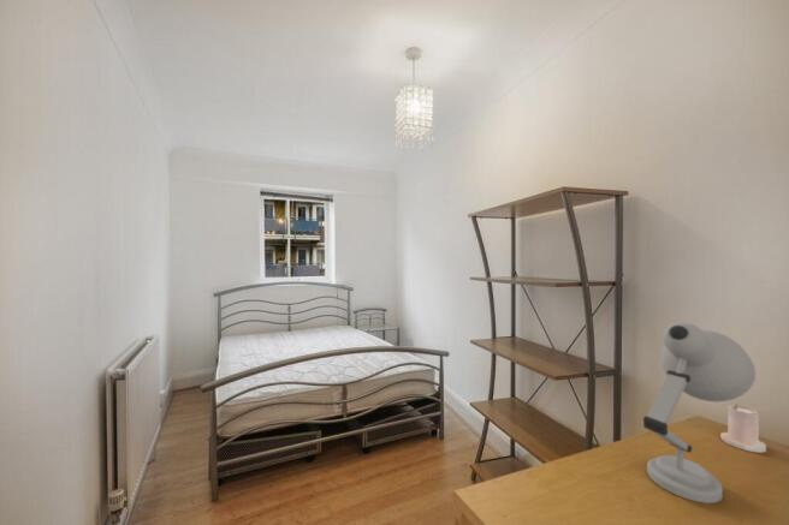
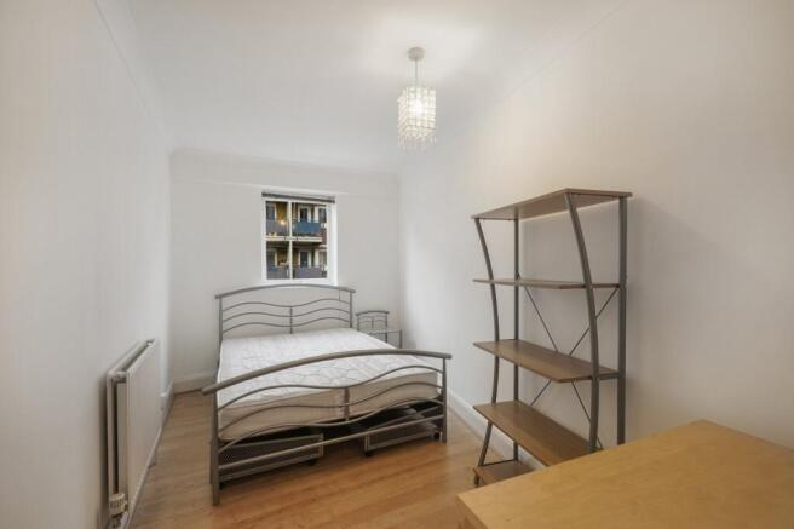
- desk lamp [642,322,757,505]
- candle [719,402,767,454]
